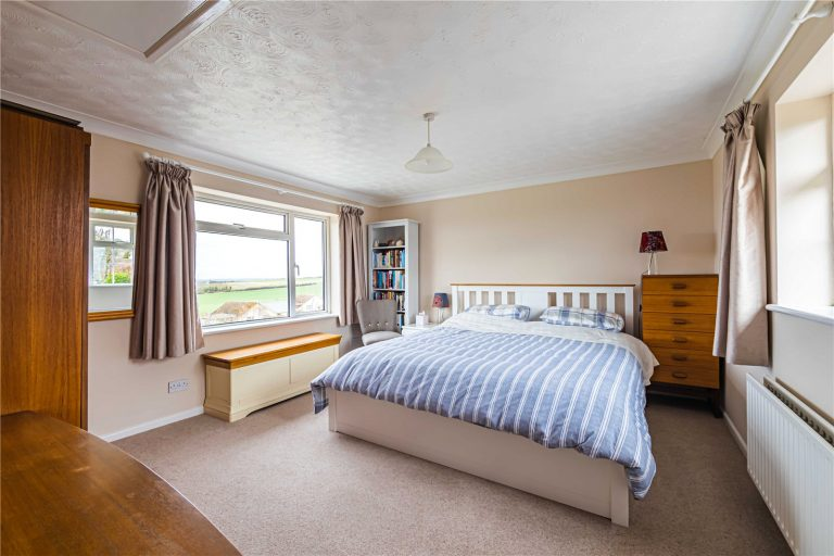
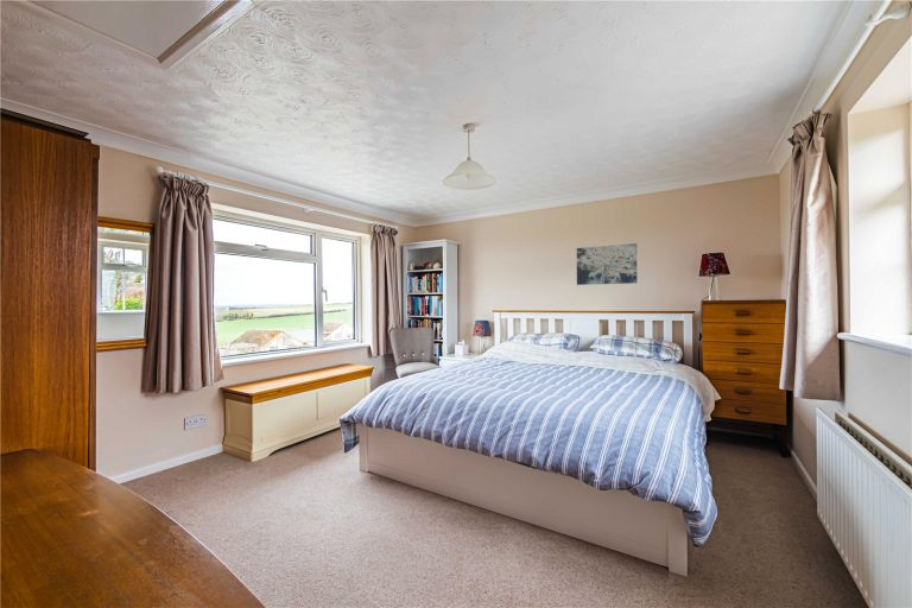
+ wall art [576,242,639,286]
